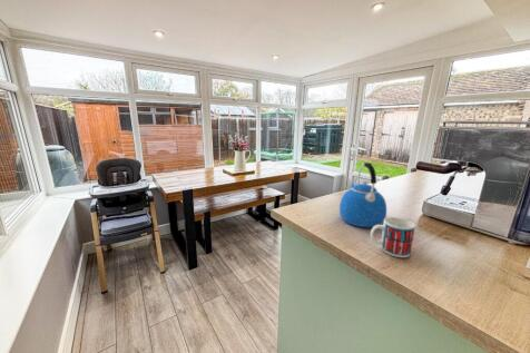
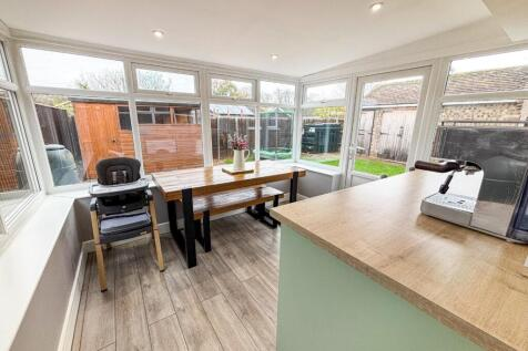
- mug [370,216,416,258]
- kettle [338,161,387,228]
